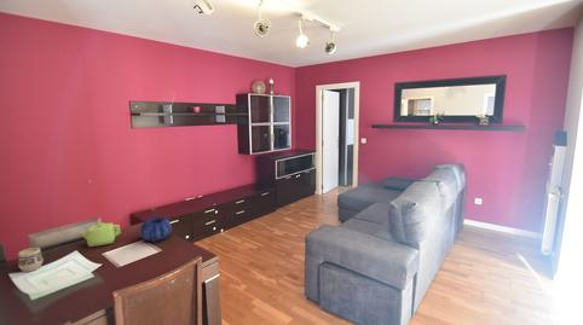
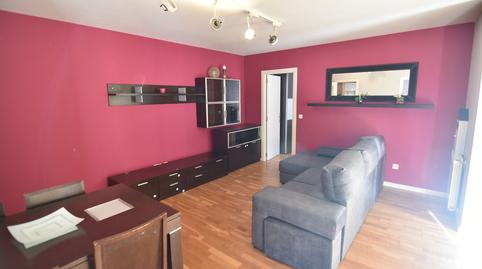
- teapot [79,222,122,248]
- decorative bowl [138,216,173,243]
- cup [17,246,45,273]
